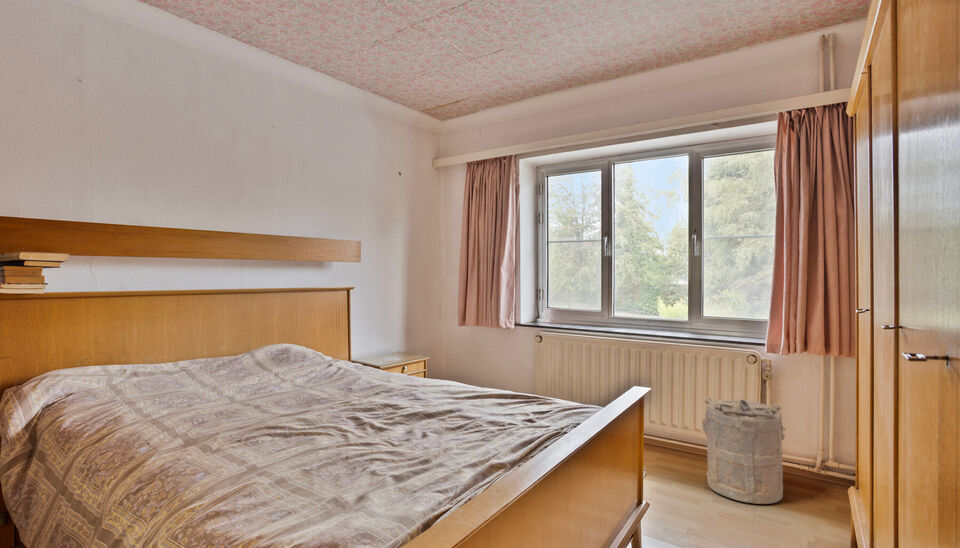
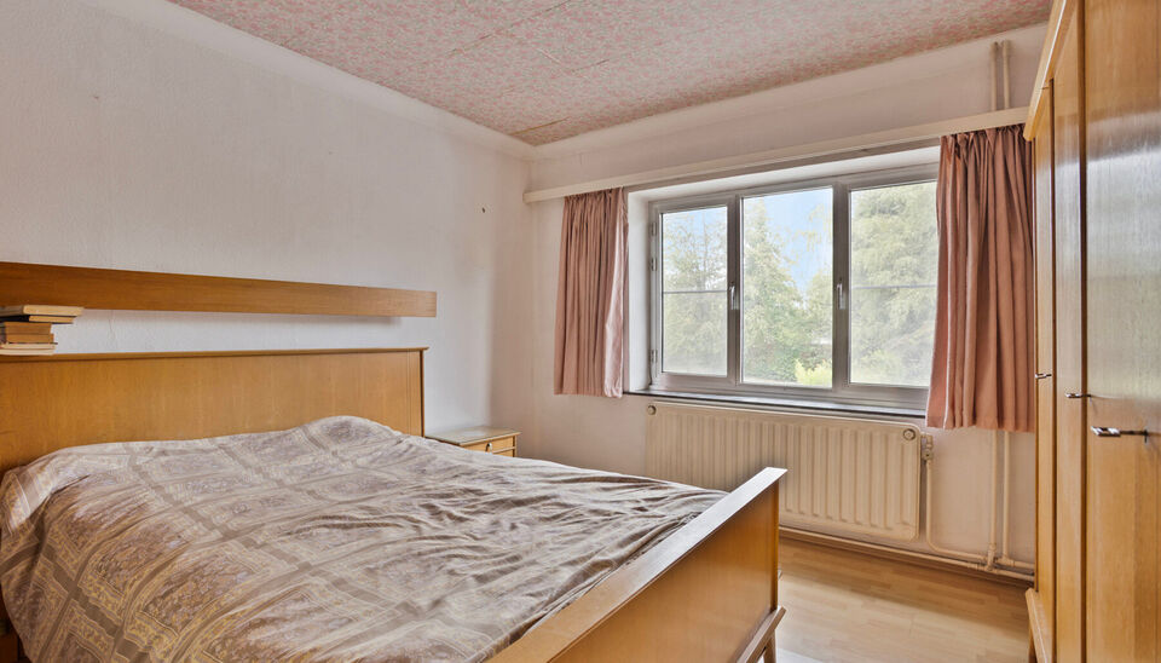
- laundry hamper [701,397,787,505]
